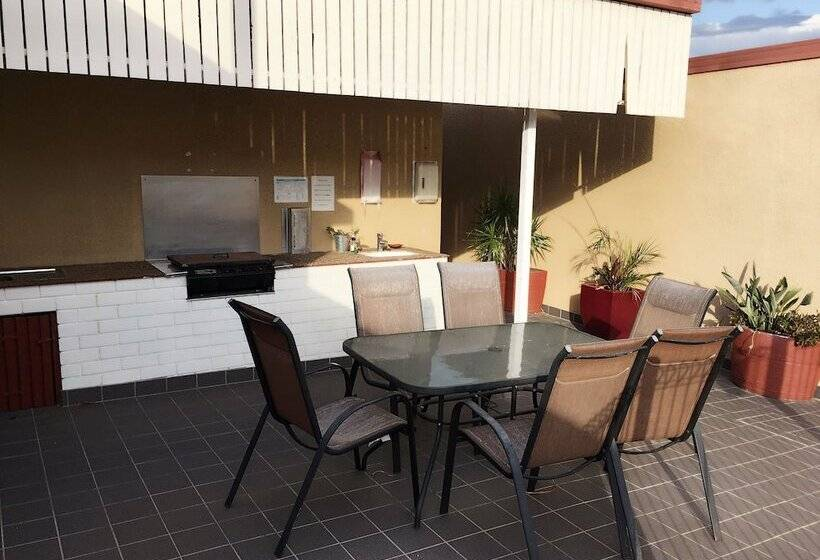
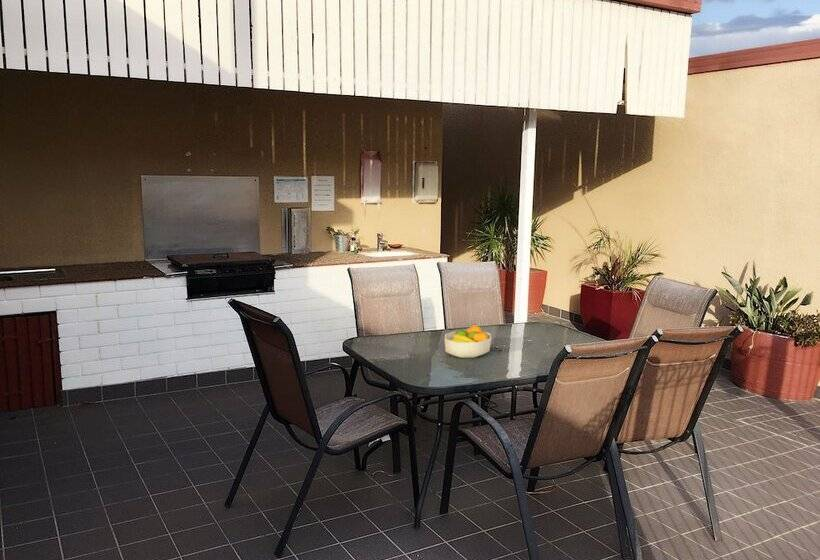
+ fruit bowl [444,324,492,359]
